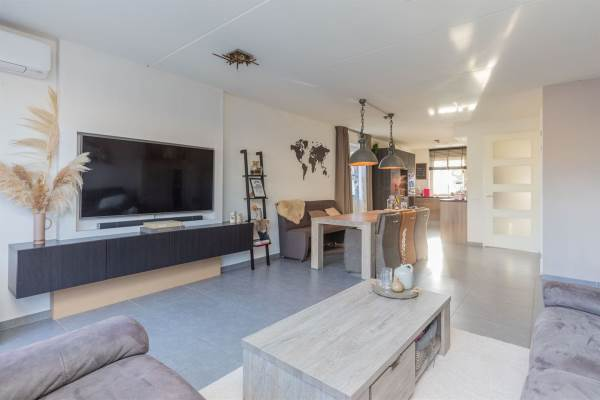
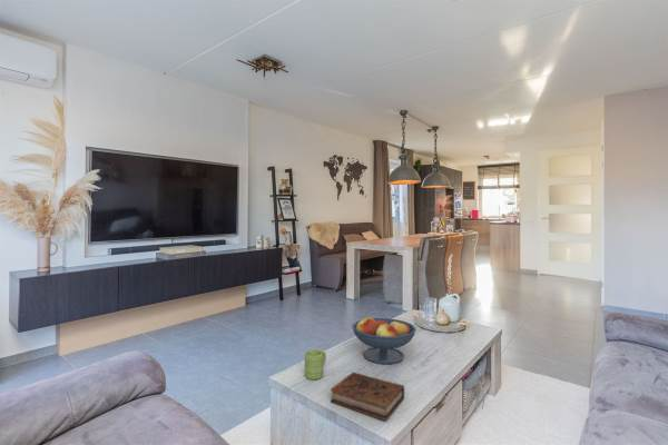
+ fruit bowl [351,316,418,365]
+ book [330,372,405,422]
+ mug [304,348,327,380]
